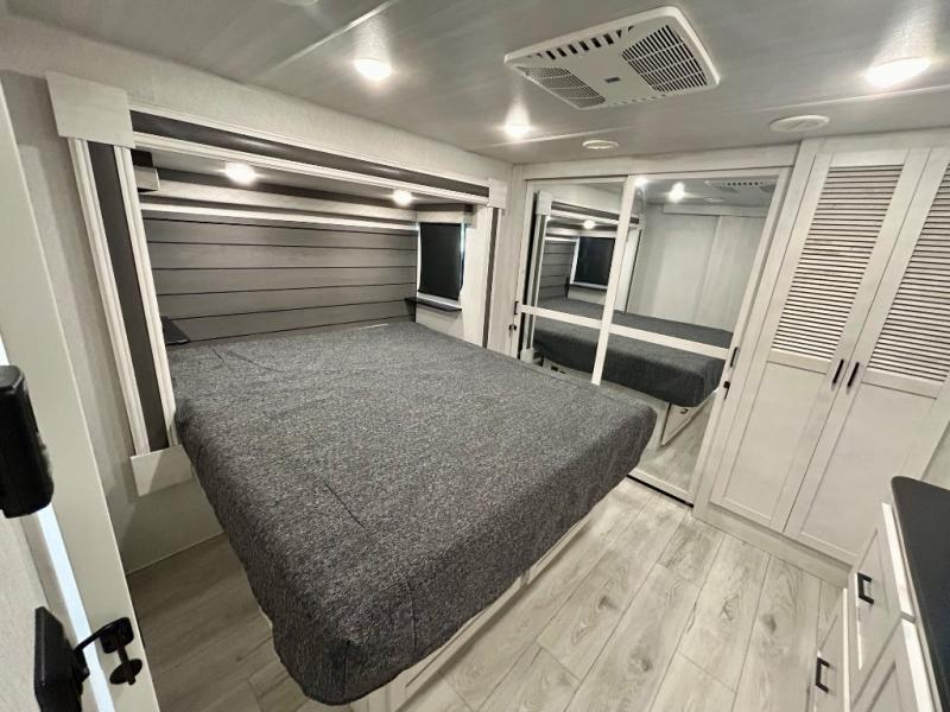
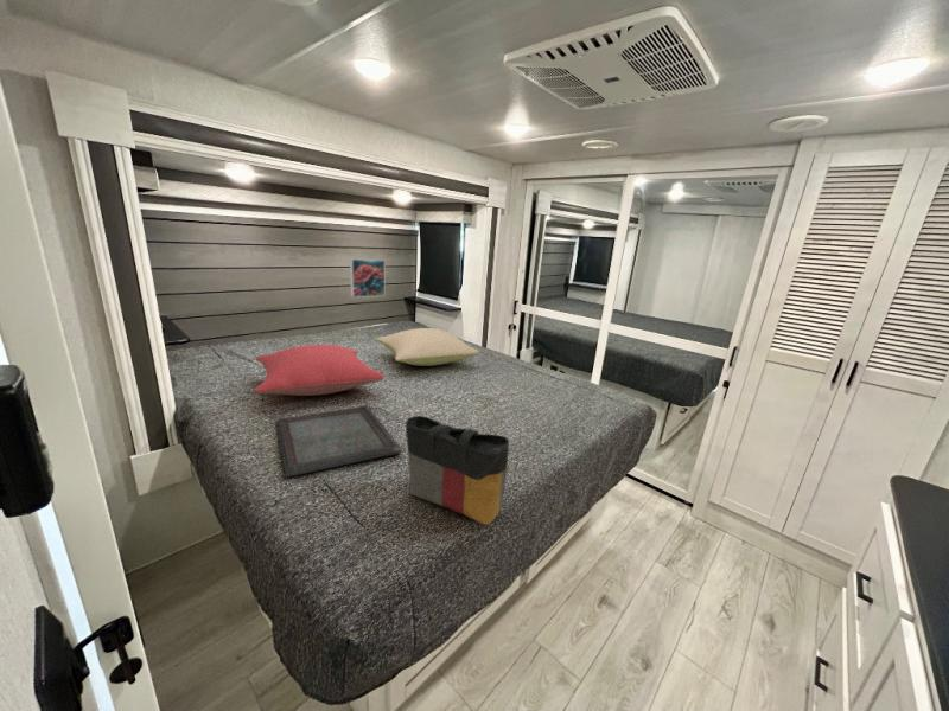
+ tote bag [405,415,510,526]
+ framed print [349,257,387,299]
+ pillow [254,344,386,397]
+ serving tray [276,405,403,479]
+ pillow [375,327,480,367]
